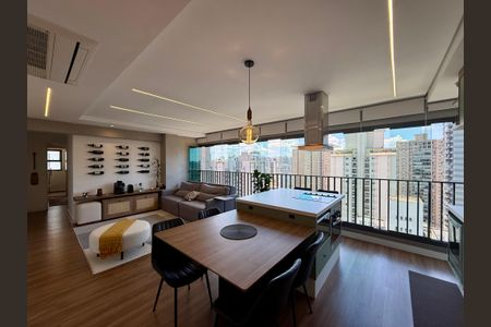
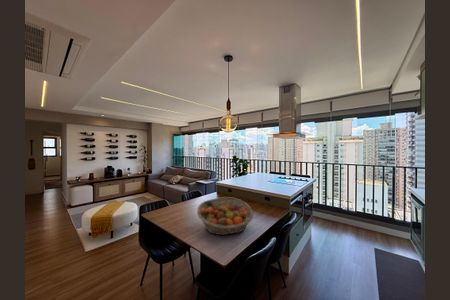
+ fruit basket [196,196,255,236]
